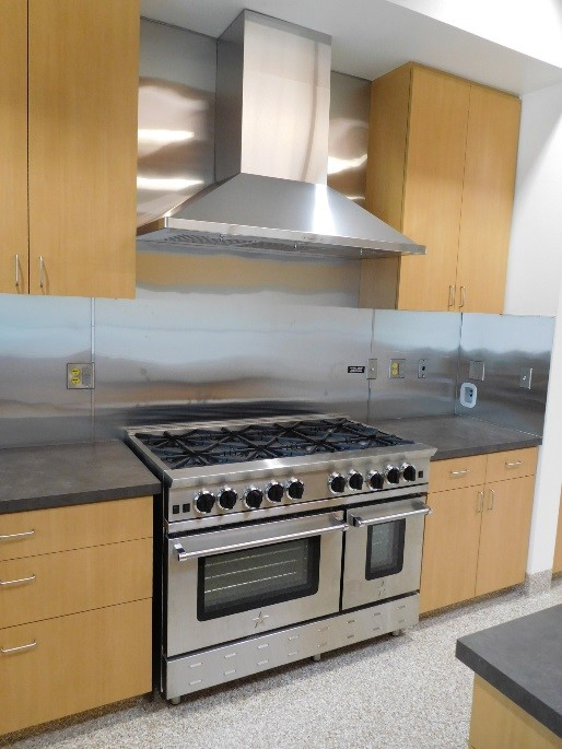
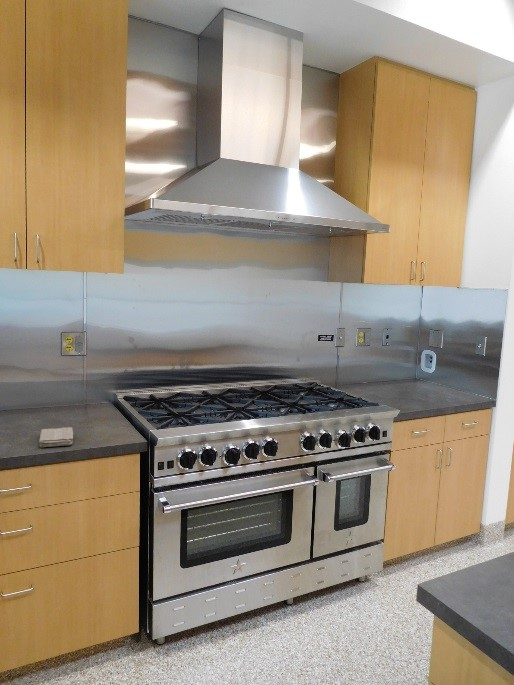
+ washcloth [38,426,74,448]
